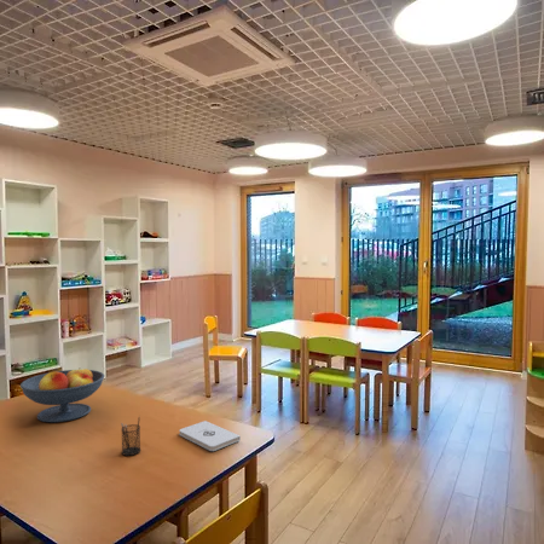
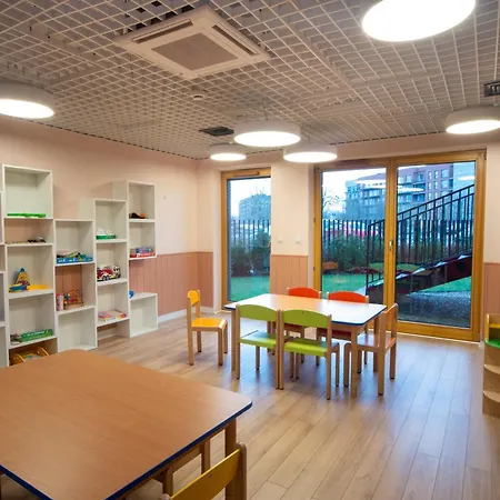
- fruit bowl [19,368,105,423]
- notepad [178,419,242,452]
- pencil holder [120,413,141,457]
